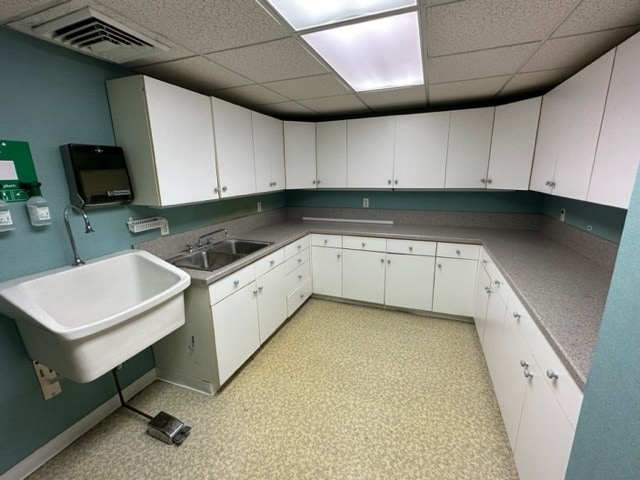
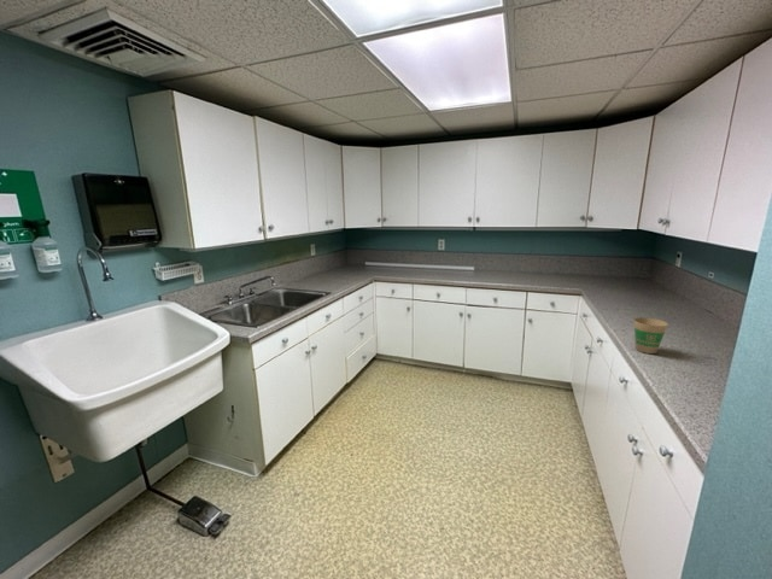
+ paper cup [633,316,669,355]
